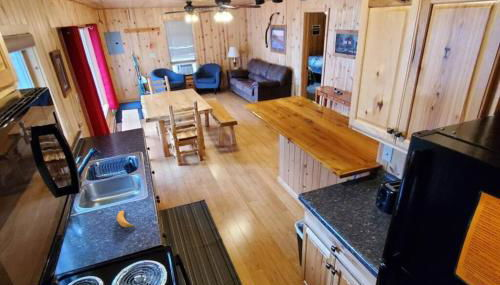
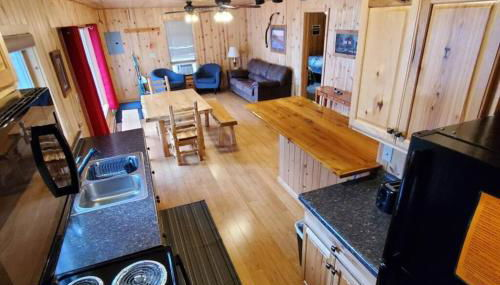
- banana [116,210,136,229]
